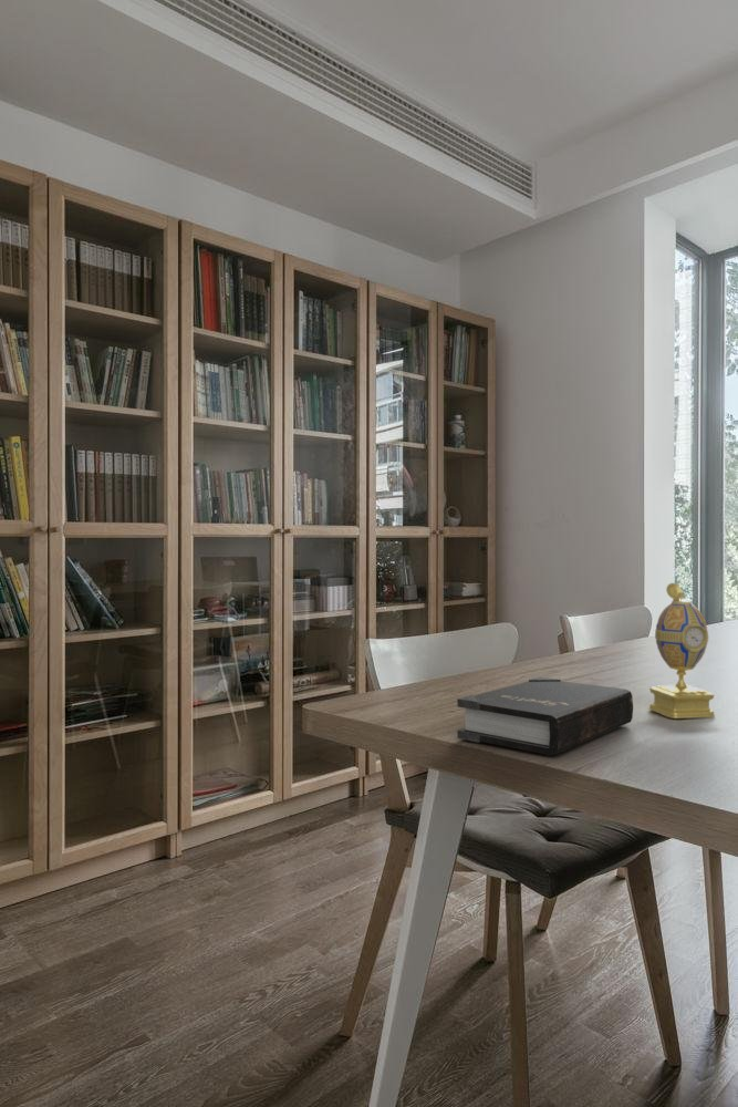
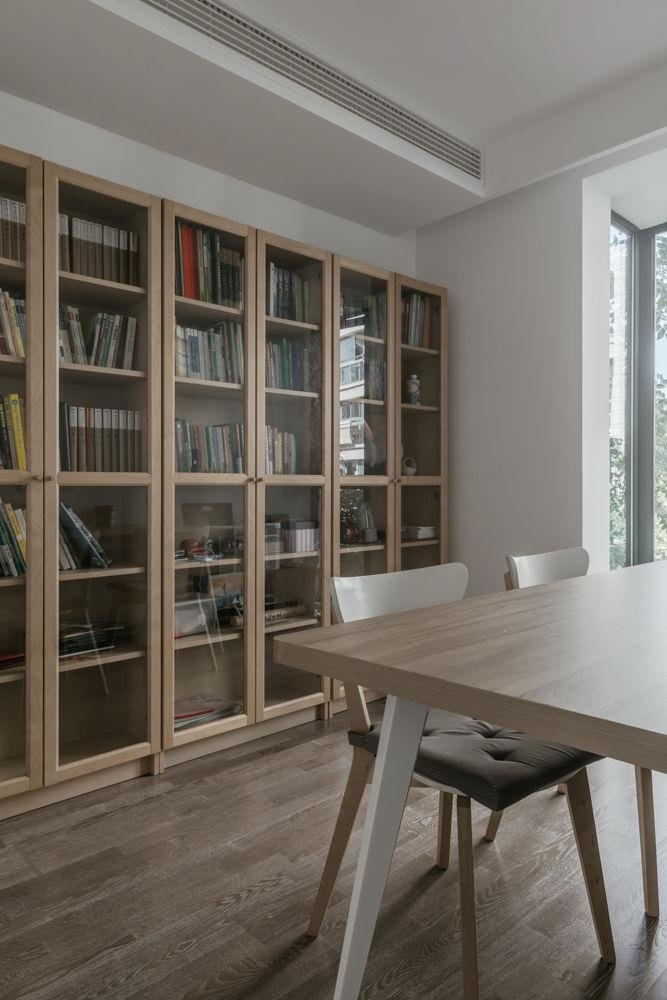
- decorative egg [648,582,716,720]
- hardback book [456,676,634,756]
